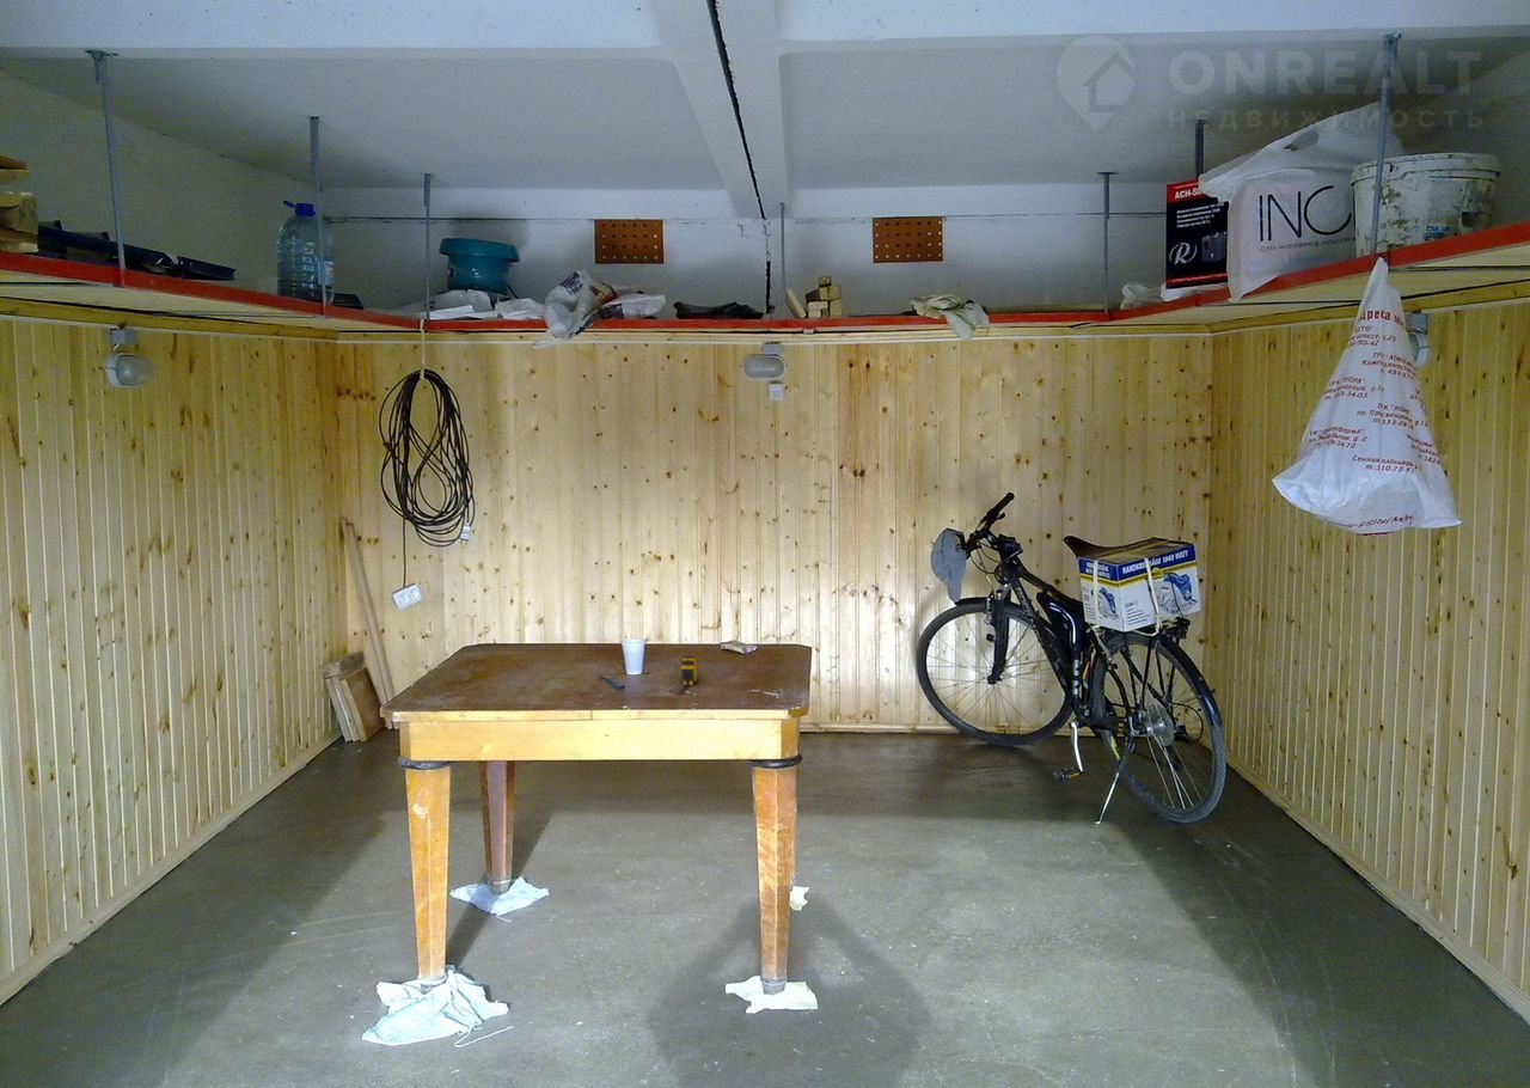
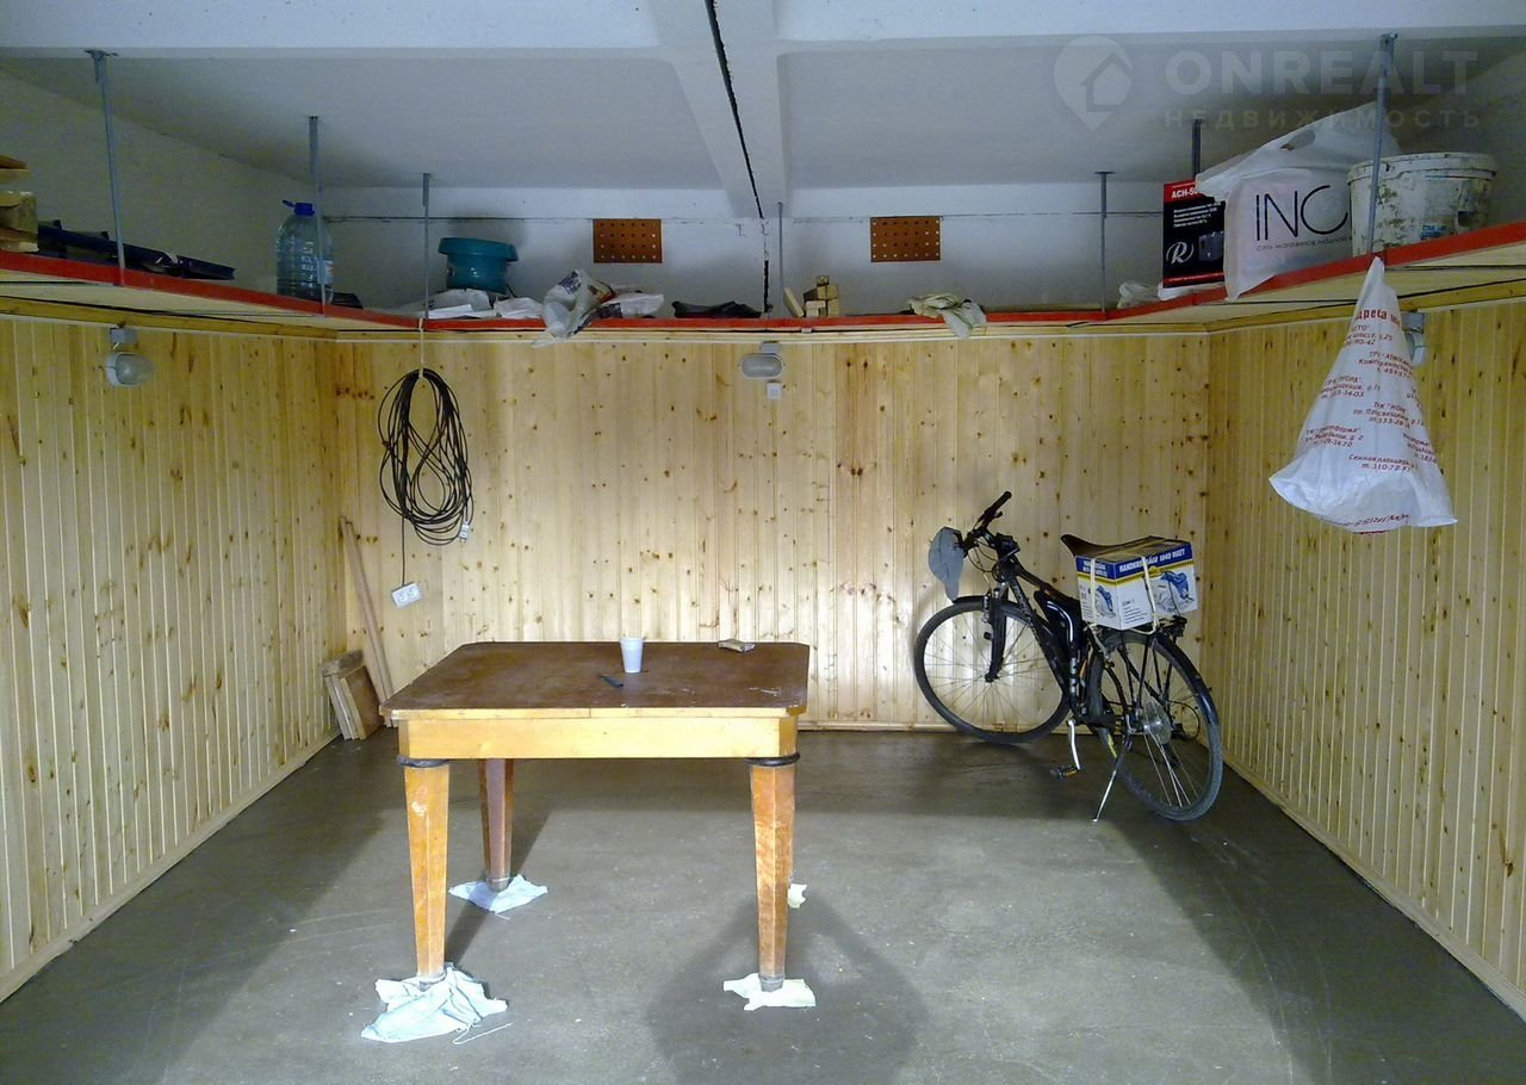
- tape measure [678,654,699,695]
